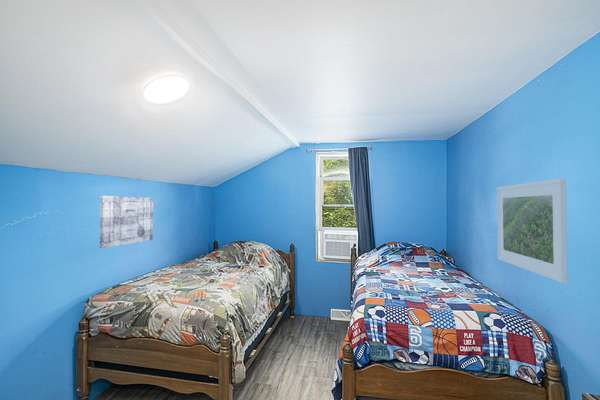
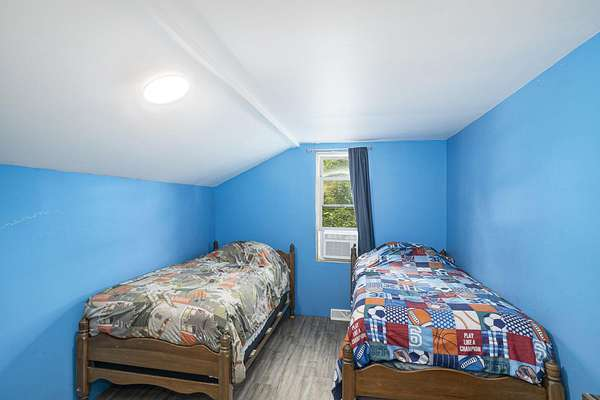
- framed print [496,177,568,284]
- wall art [99,195,154,249]
